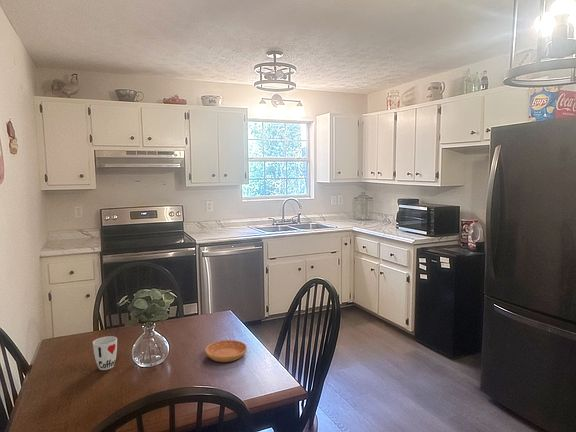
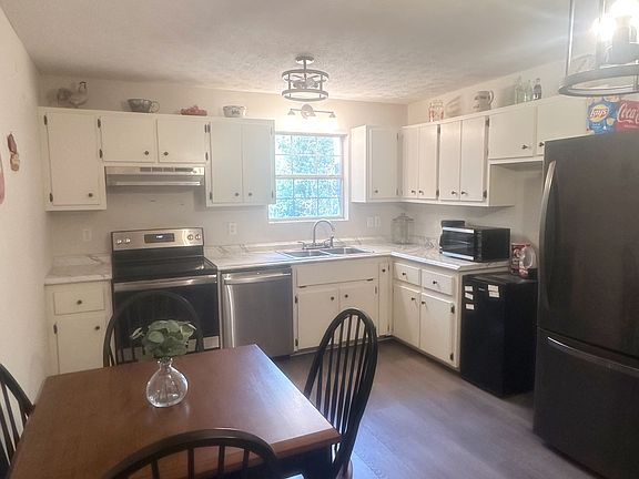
- cup [92,335,118,371]
- saucer [204,339,248,363]
